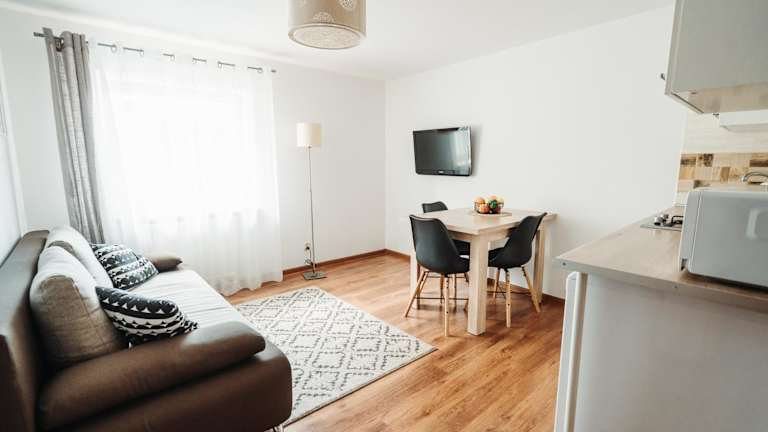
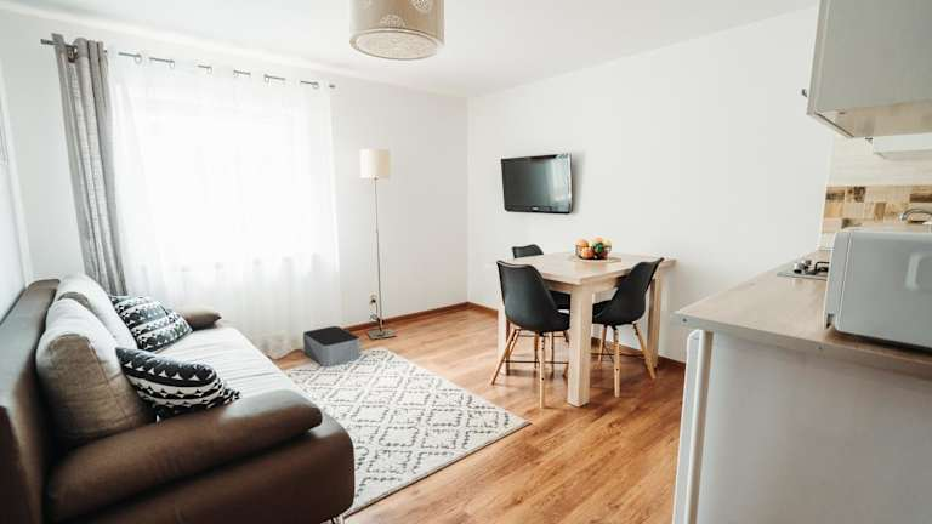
+ storage bin [302,325,362,368]
